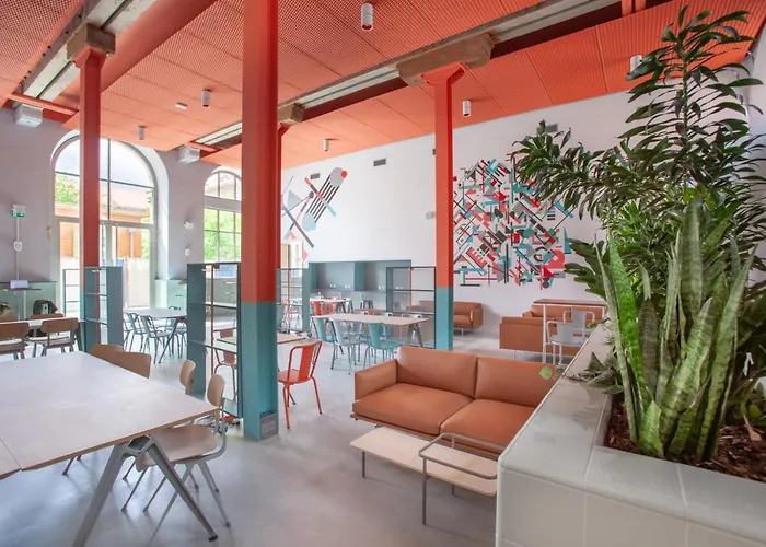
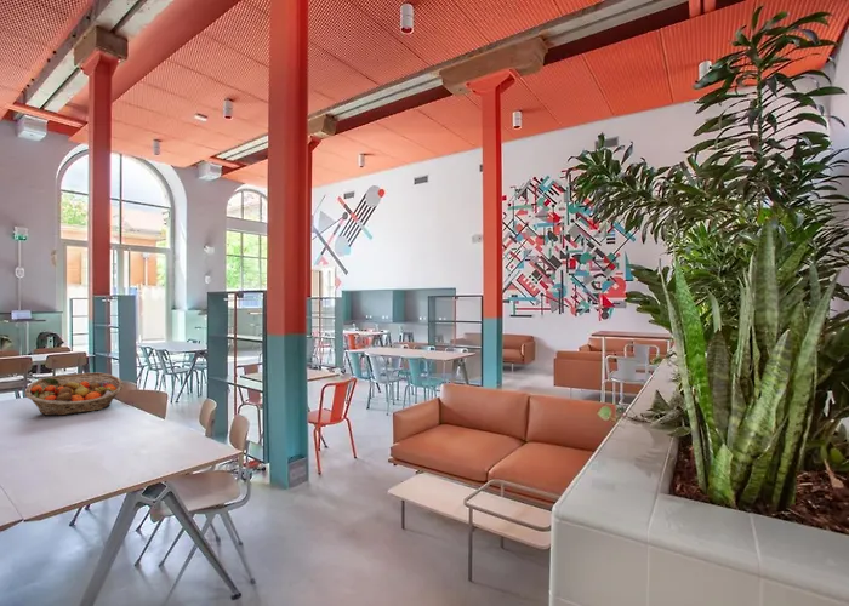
+ fruit basket [24,371,125,417]
